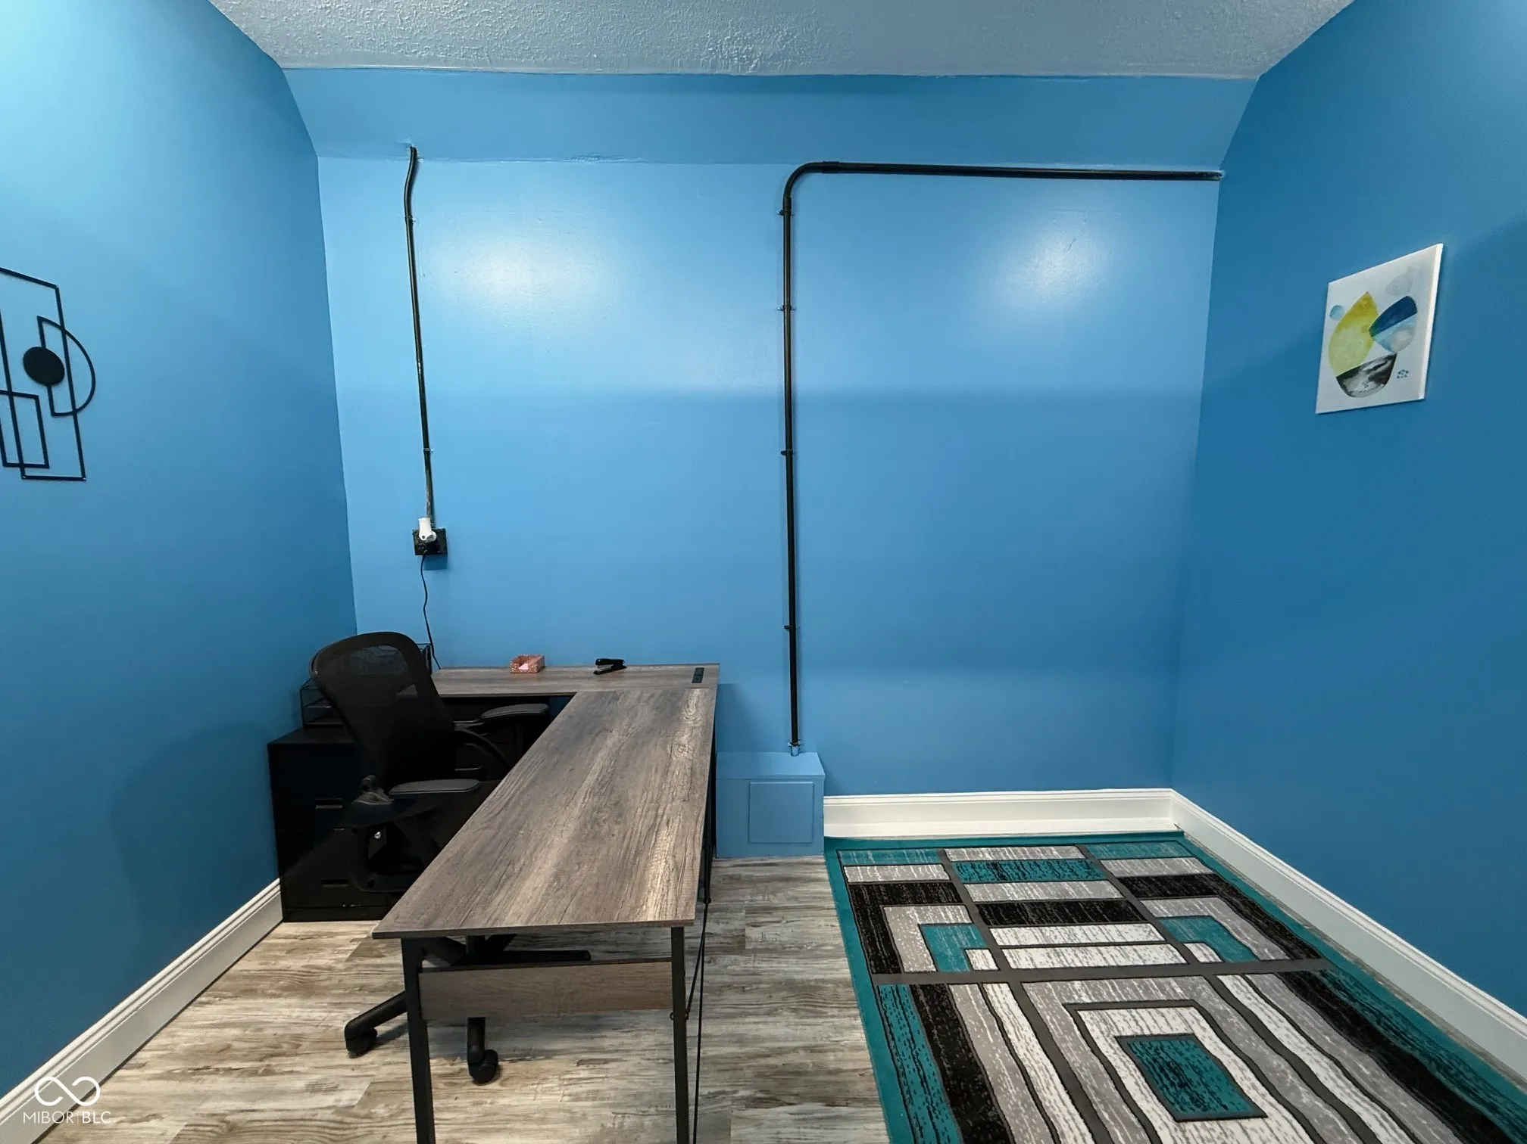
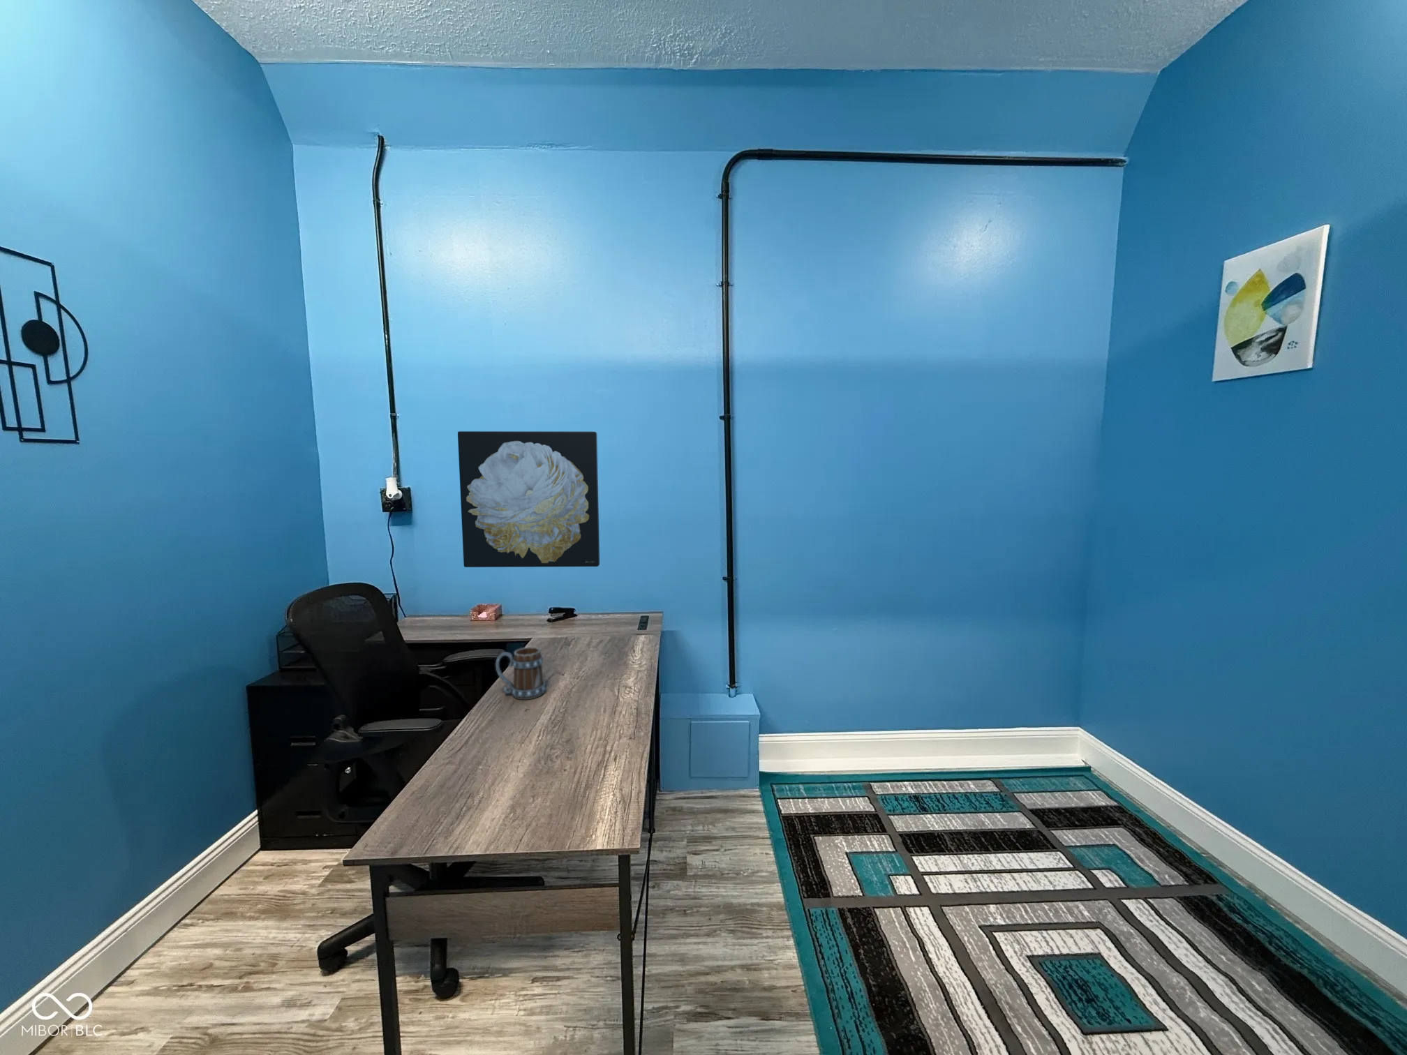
+ mug [495,646,546,700]
+ wall art [458,430,600,569]
